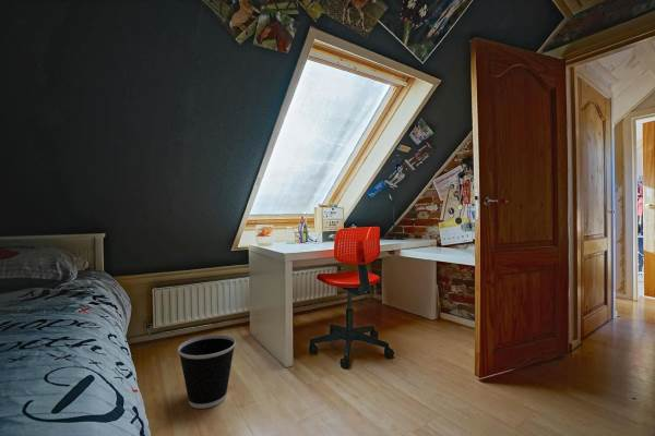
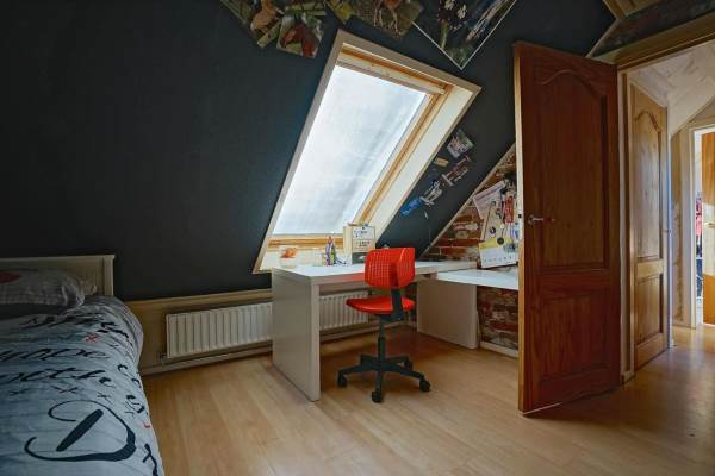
- wastebasket [177,334,237,410]
